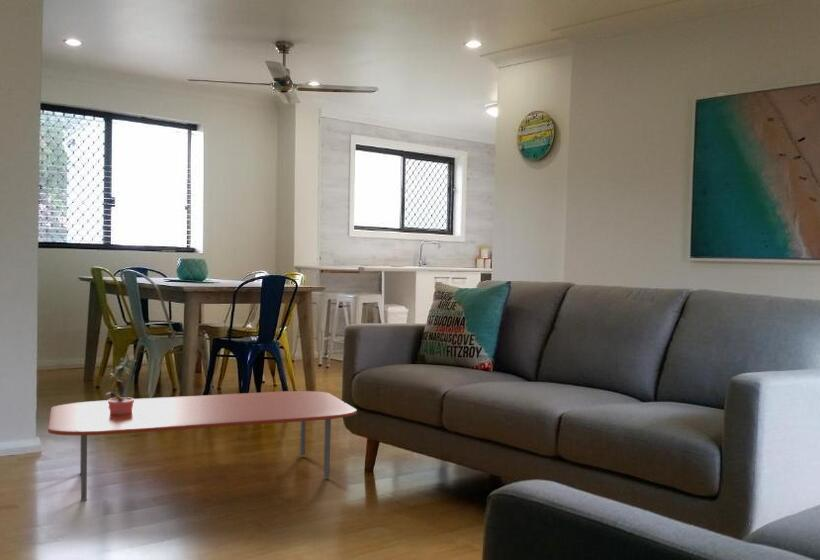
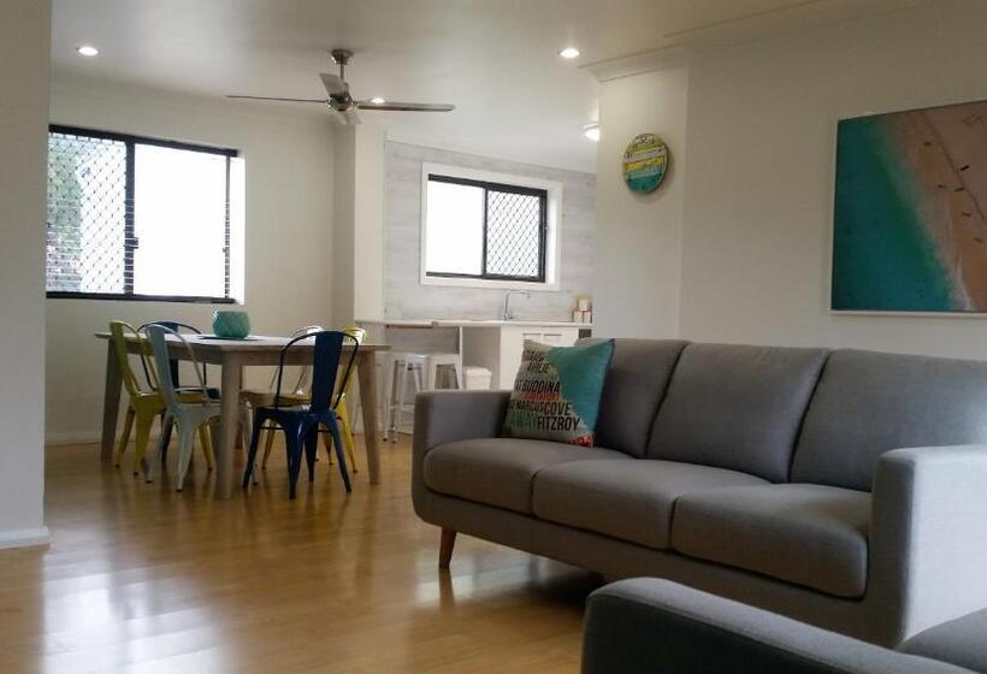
- potted plant [104,353,137,416]
- coffee table [47,390,357,502]
